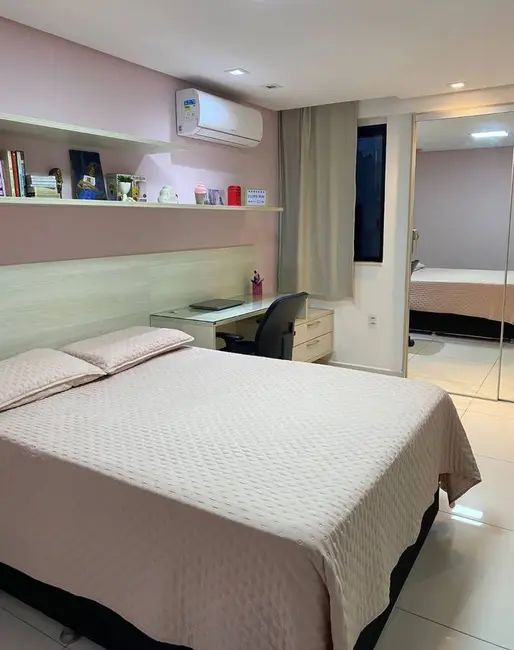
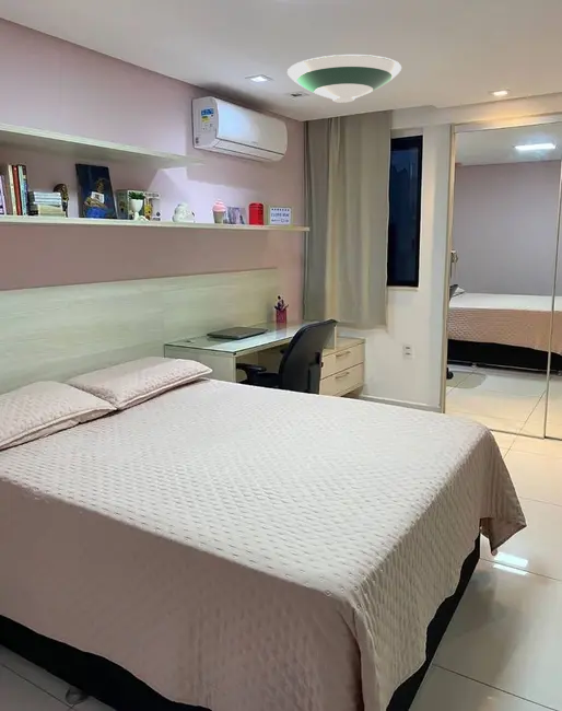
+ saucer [286,54,402,104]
